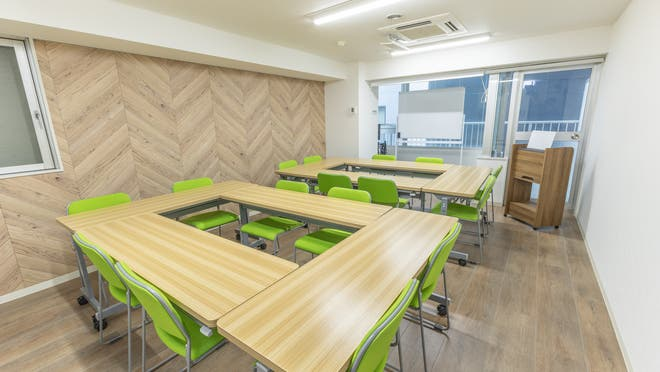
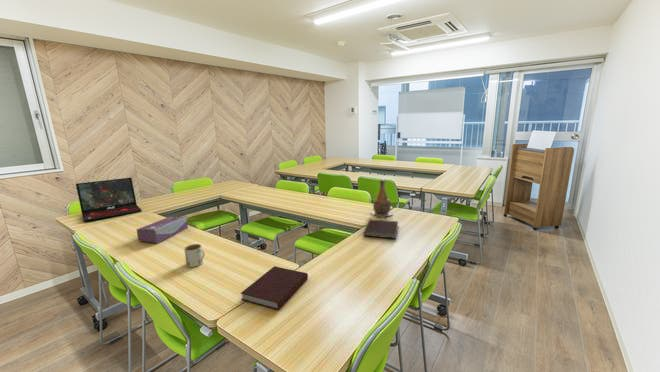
+ laptop [75,177,143,223]
+ tissue box [136,216,189,244]
+ mug [183,243,206,268]
+ bottle [370,179,394,218]
+ notebook [240,265,309,311]
+ notebook [362,218,399,240]
